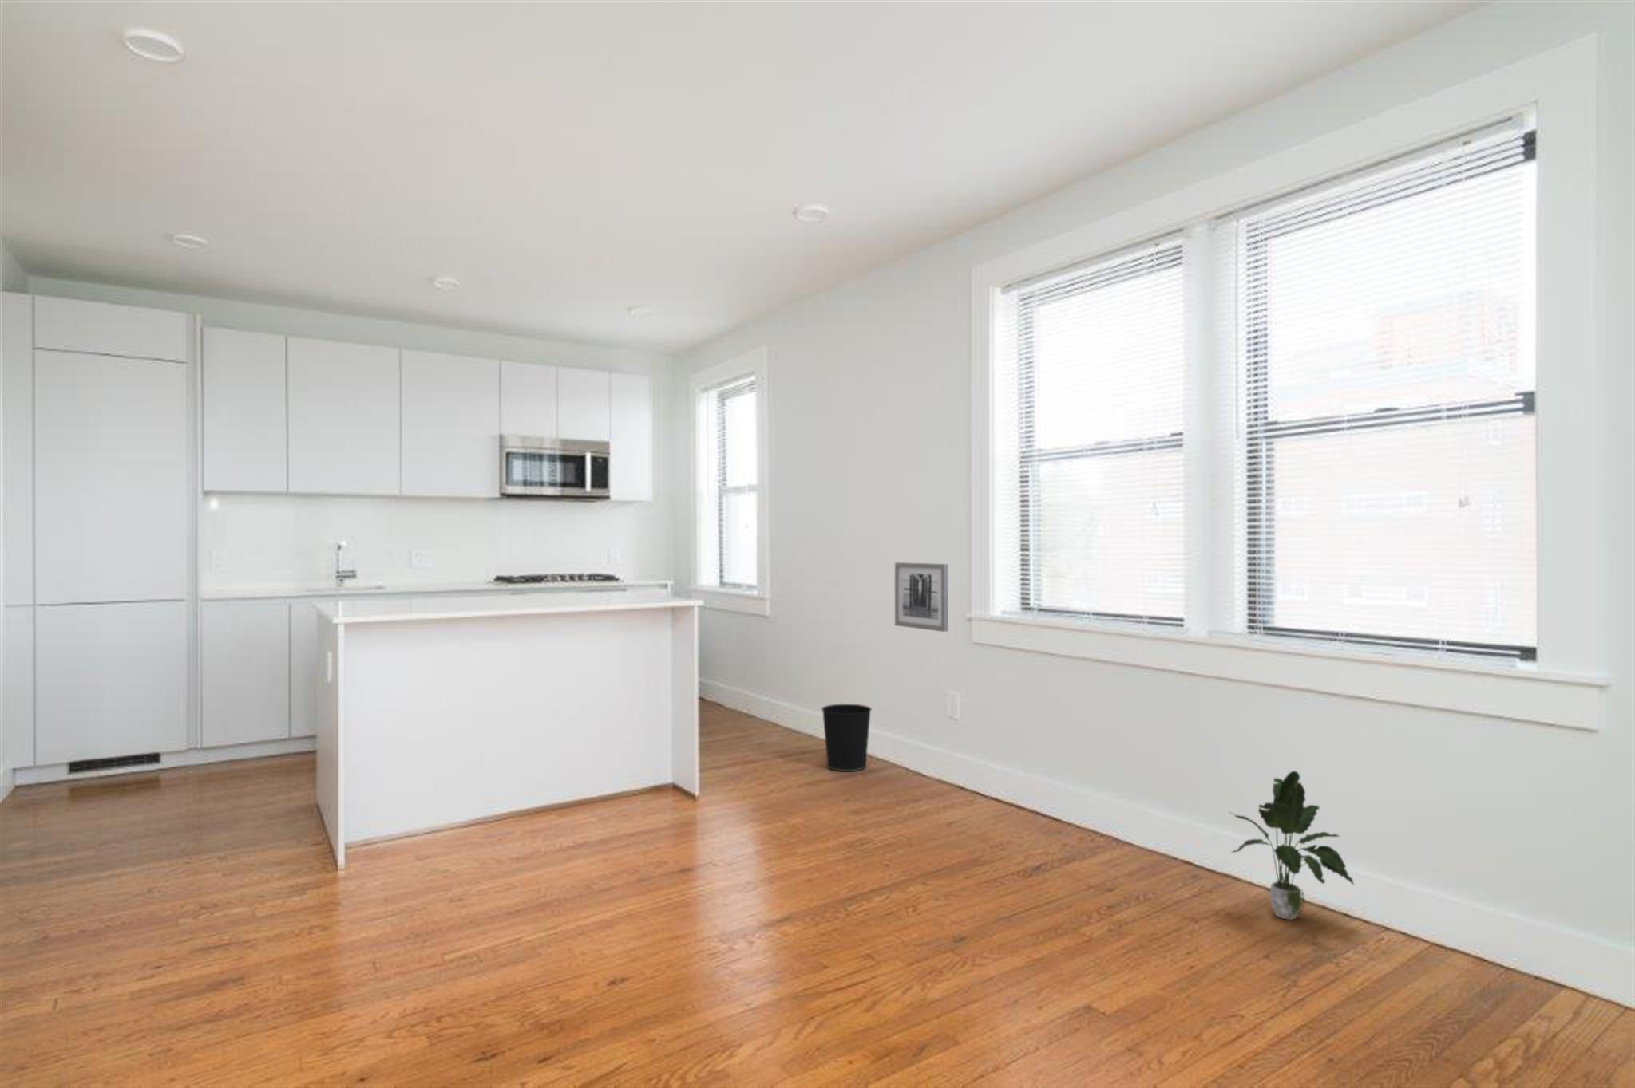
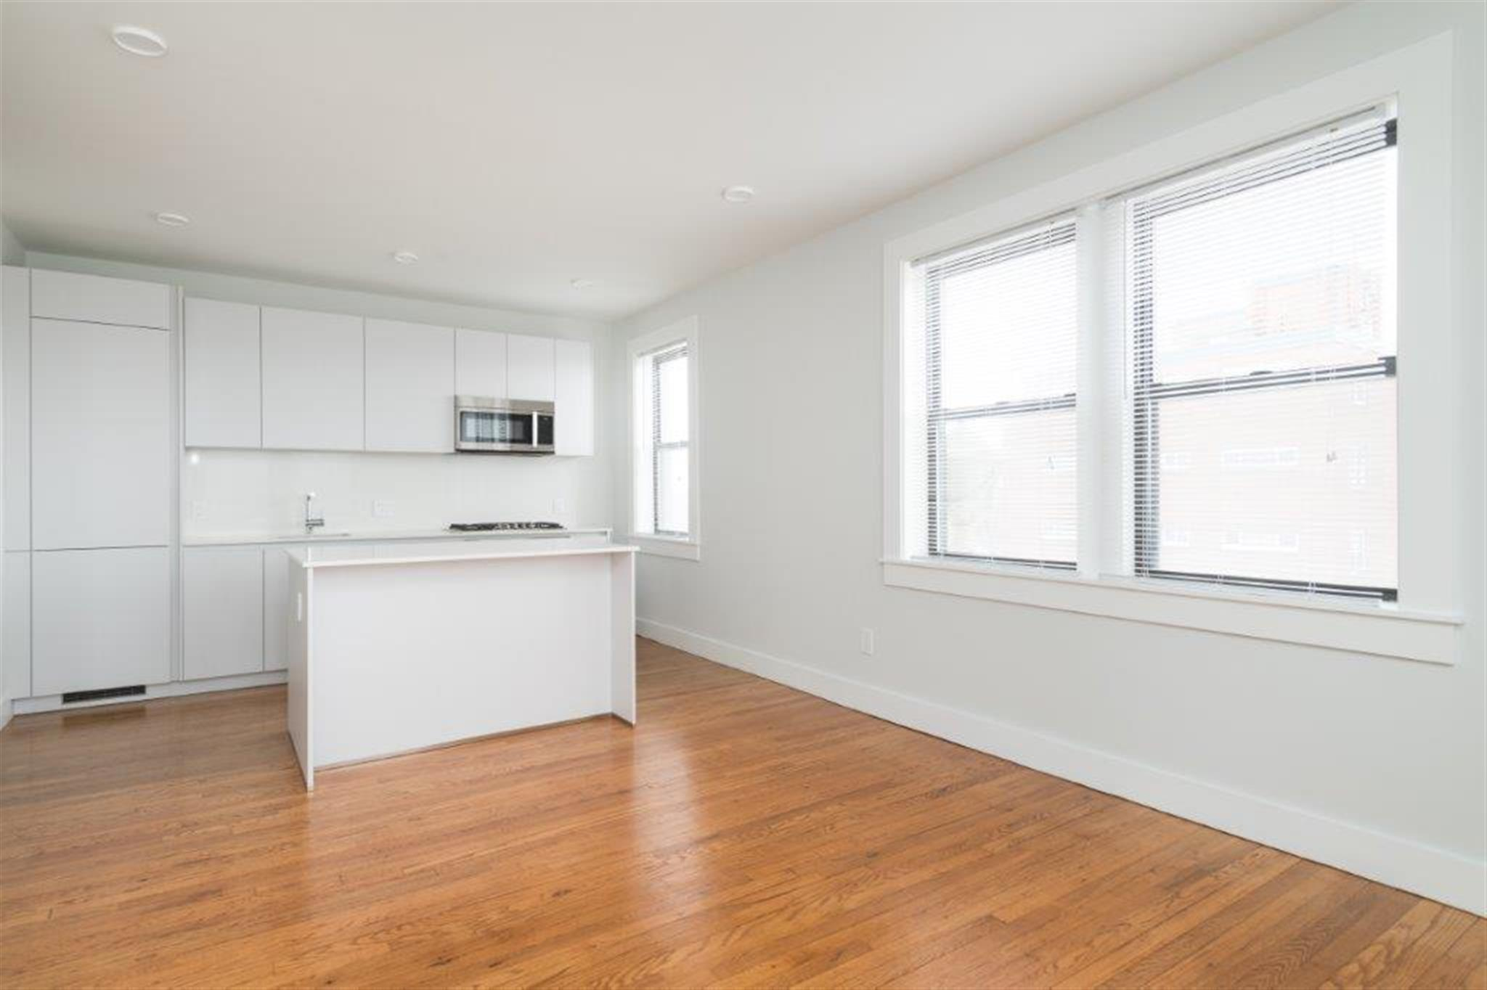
- wall art [894,561,949,633]
- wastebasket [821,703,872,772]
- potted plant [1227,770,1354,920]
